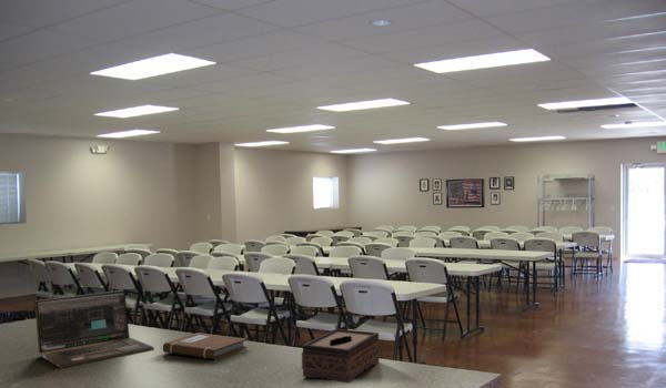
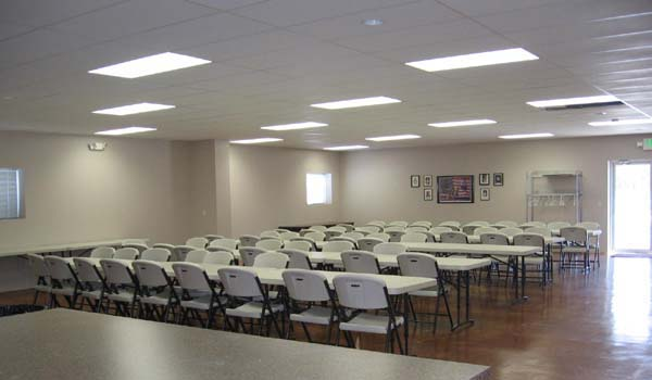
- tissue box [301,328,381,384]
- notebook [162,331,248,360]
- laptop [33,289,154,369]
